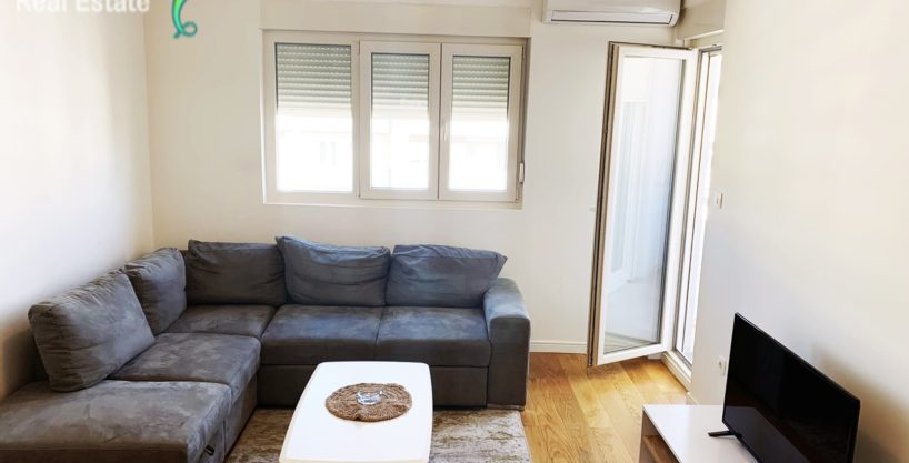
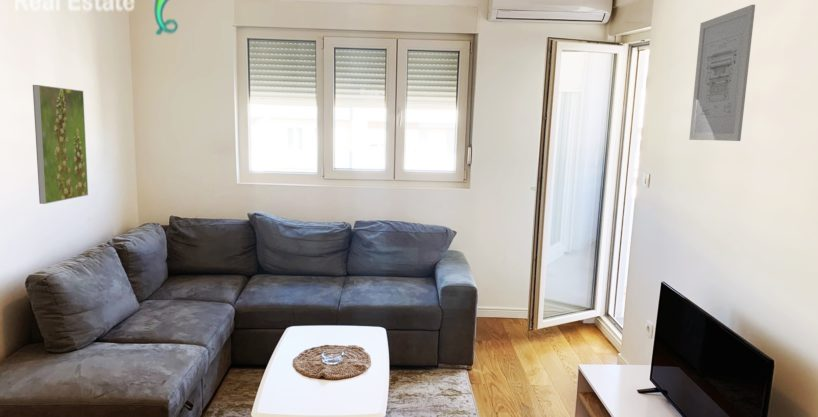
+ wall art [689,4,756,142]
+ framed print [32,84,89,205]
